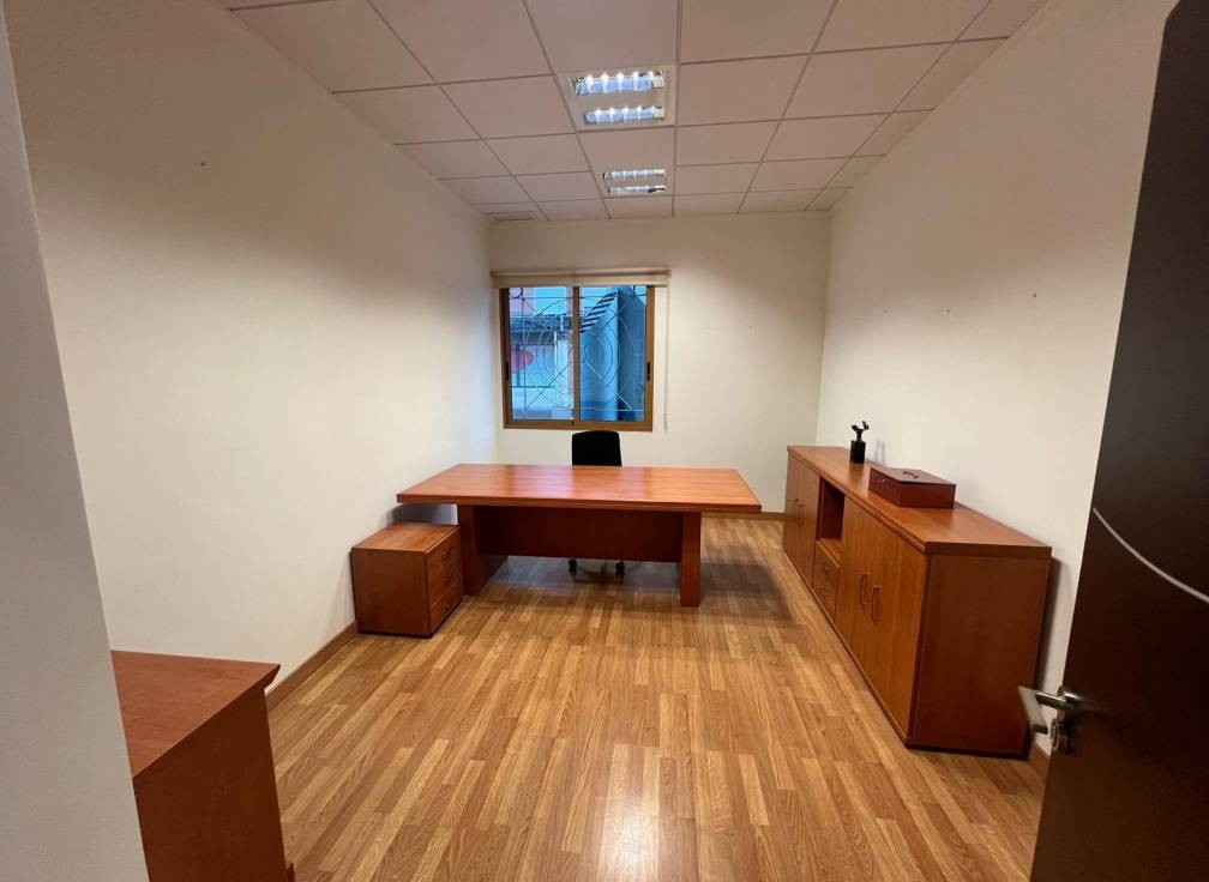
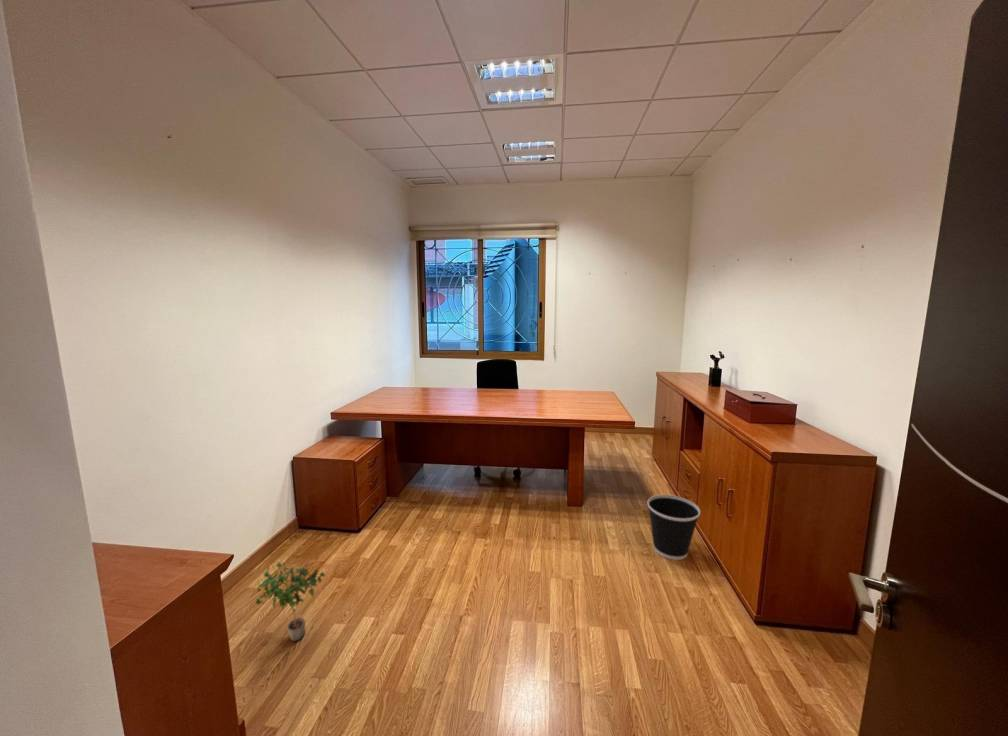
+ wastebasket [646,494,701,561]
+ potted plant [255,561,326,642]
